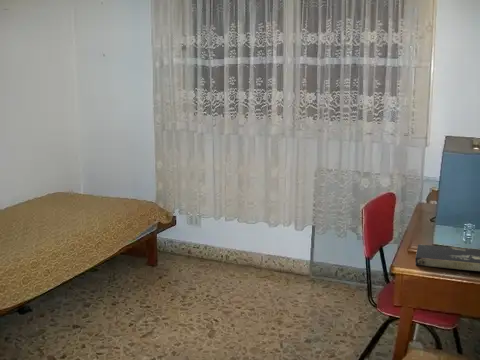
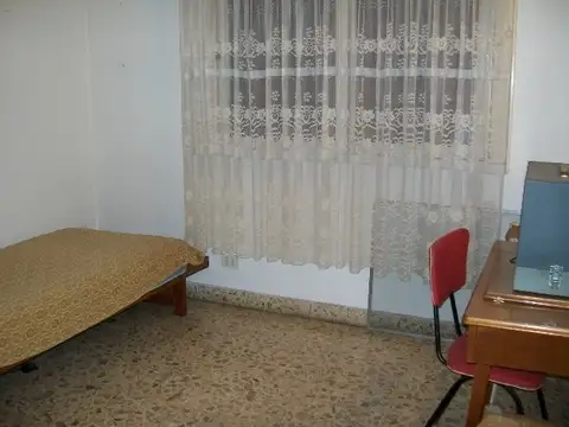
- book [414,243,480,272]
